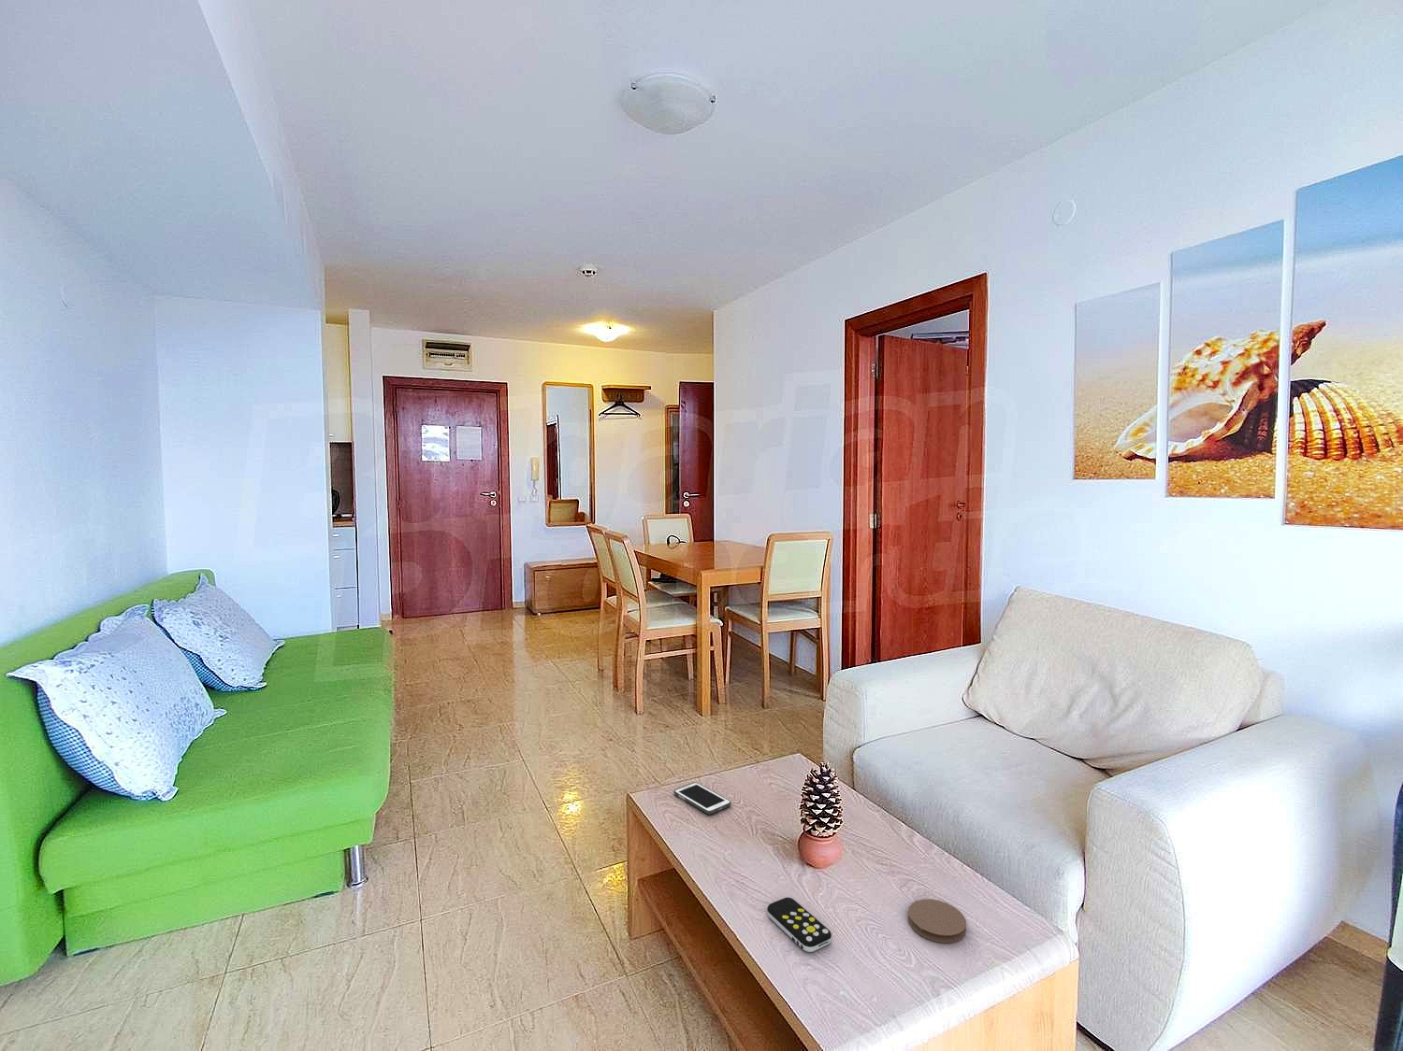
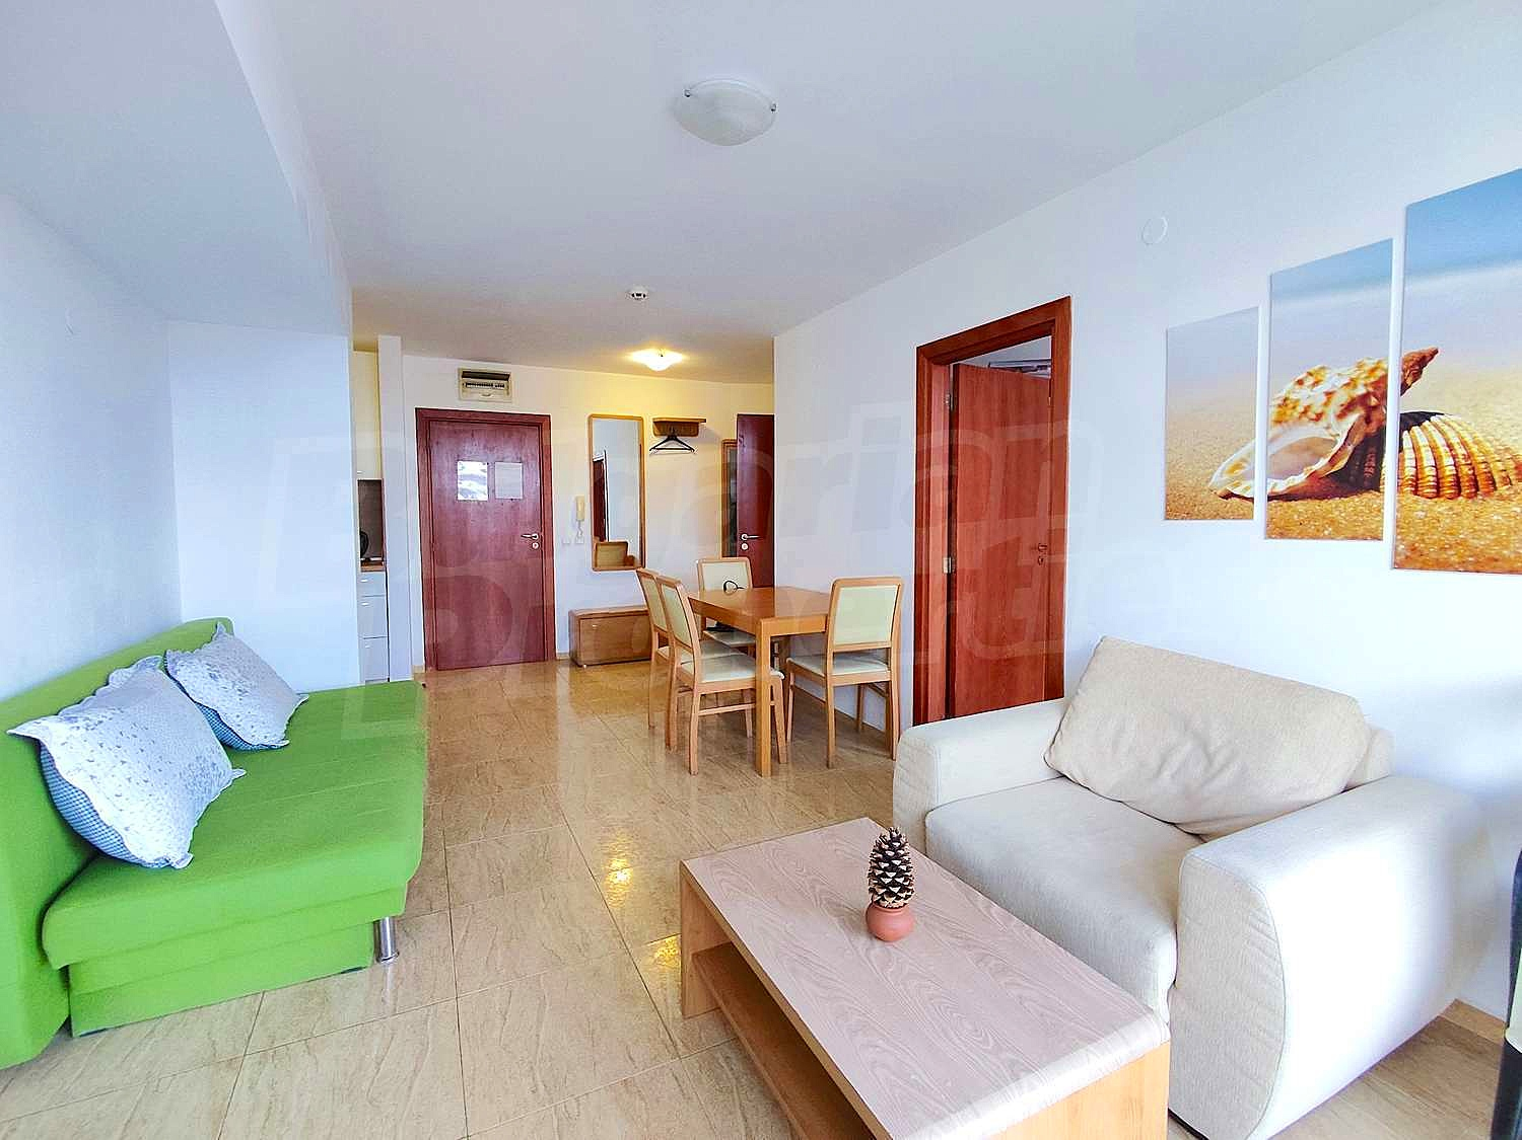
- coaster [907,898,967,944]
- cell phone [674,781,732,815]
- remote control [766,896,833,953]
